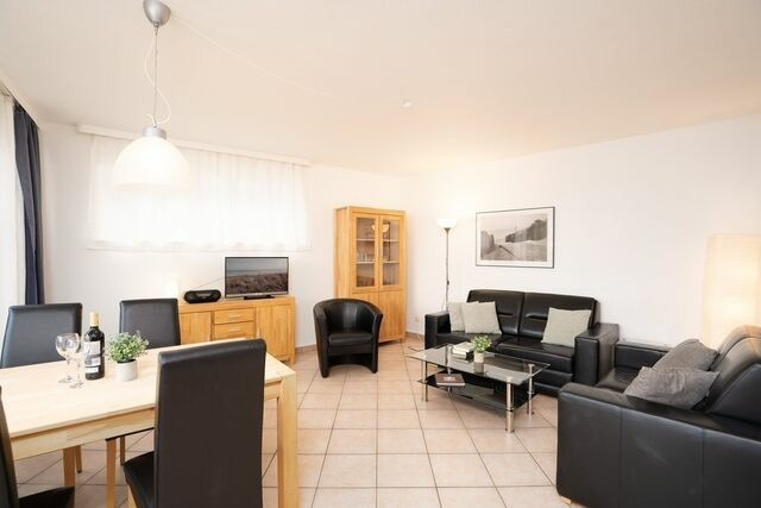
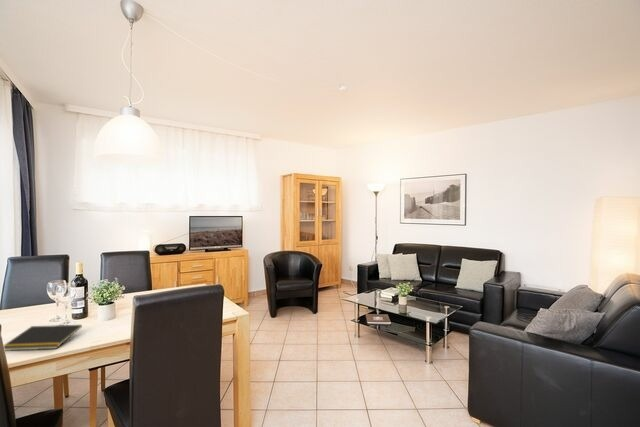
+ notepad [3,324,83,352]
